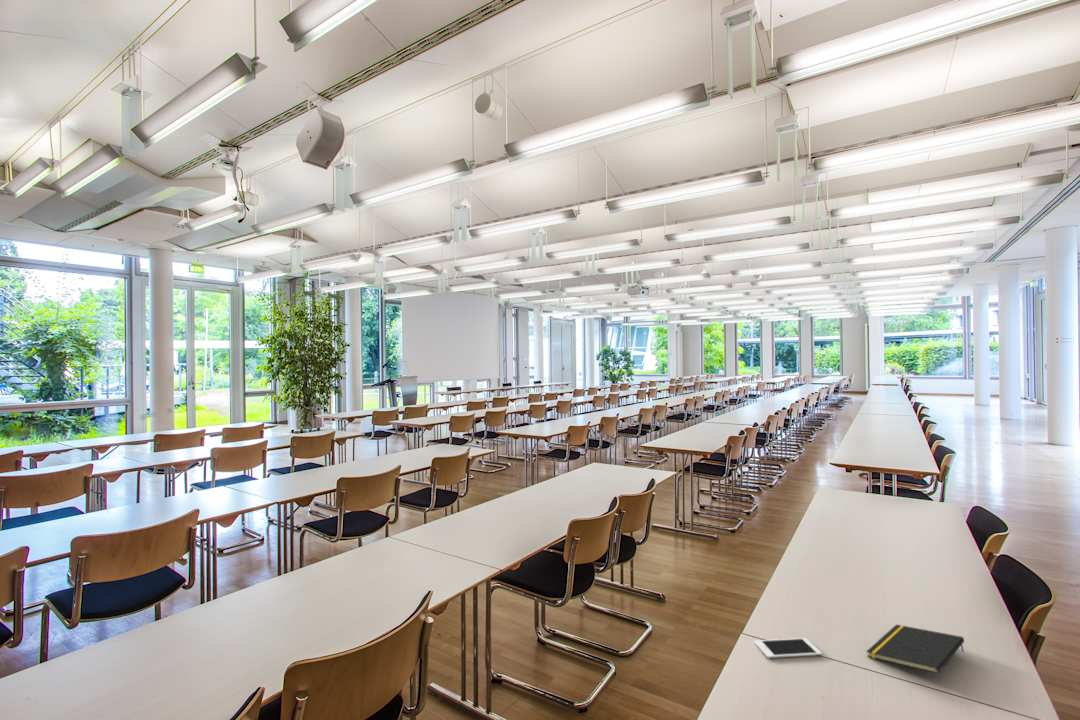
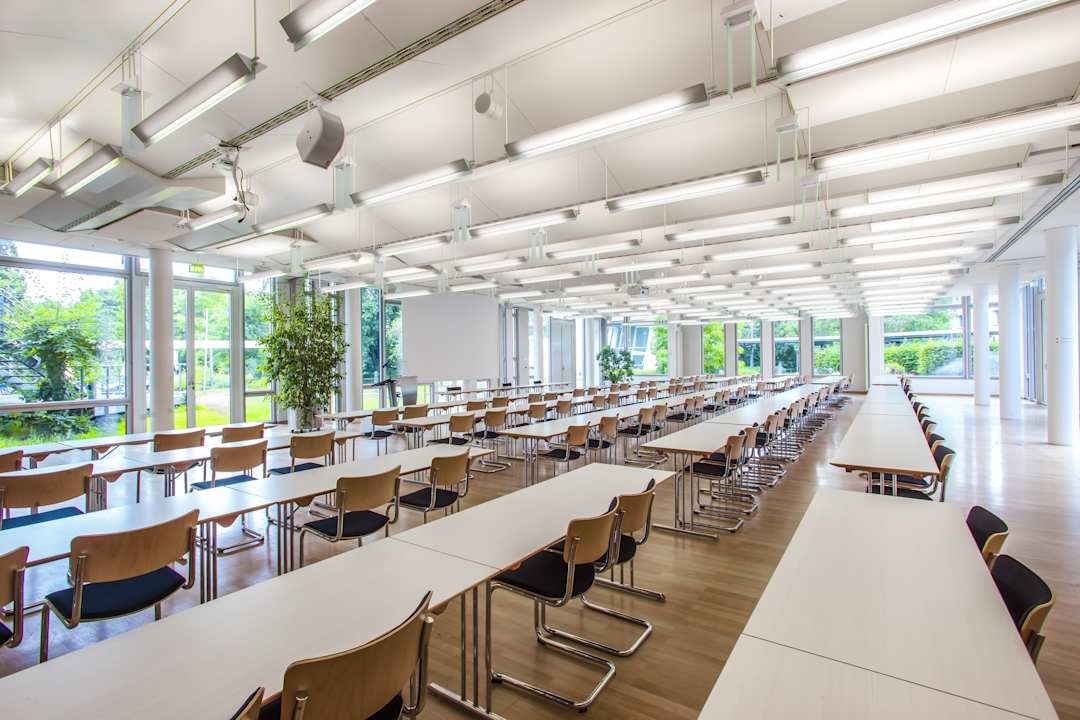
- cell phone [754,637,823,659]
- notepad [865,624,965,674]
